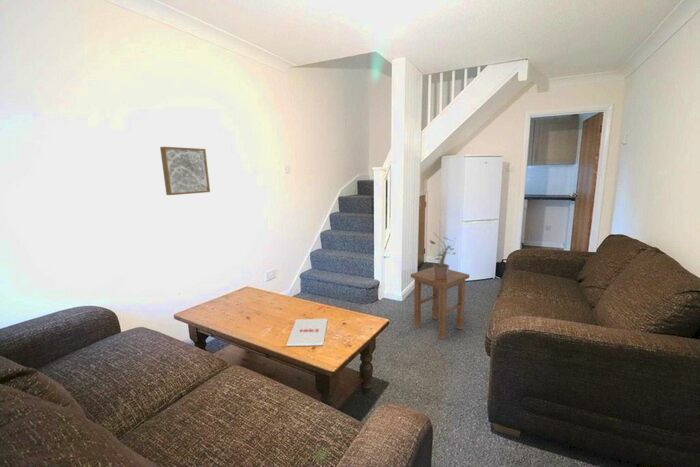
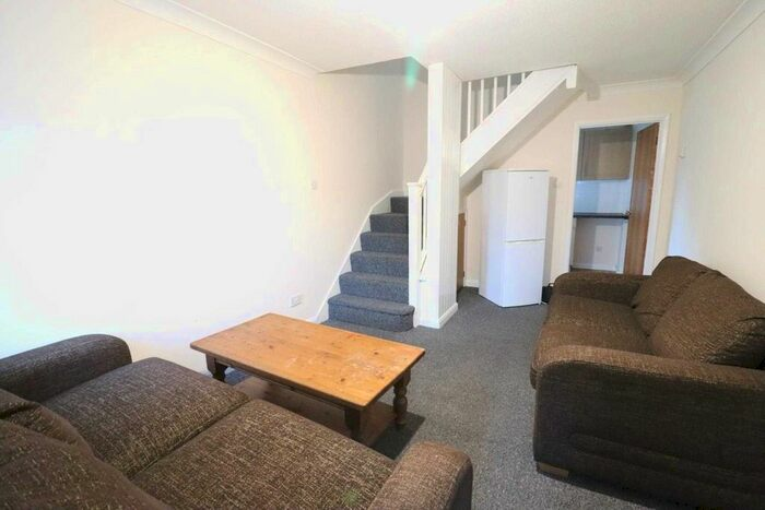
- stool [410,266,470,341]
- potted plant [428,231,457,278]
- magazine [285,318,329,347]
- wall art [159,146,211,196]
